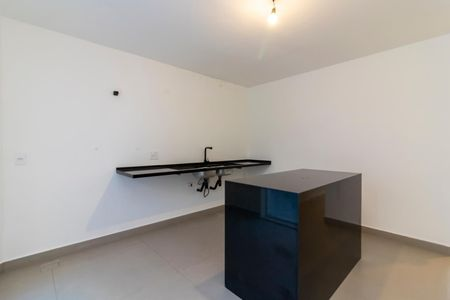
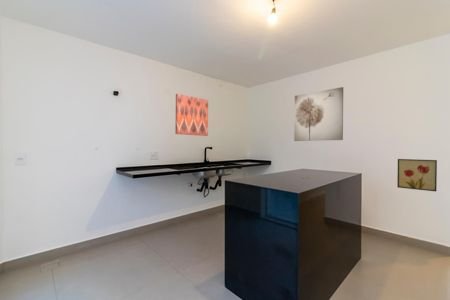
+ wall art [293,86,344,142]
+ wall art [174,93,209,137]
+ wall art [396,158,438,192]
